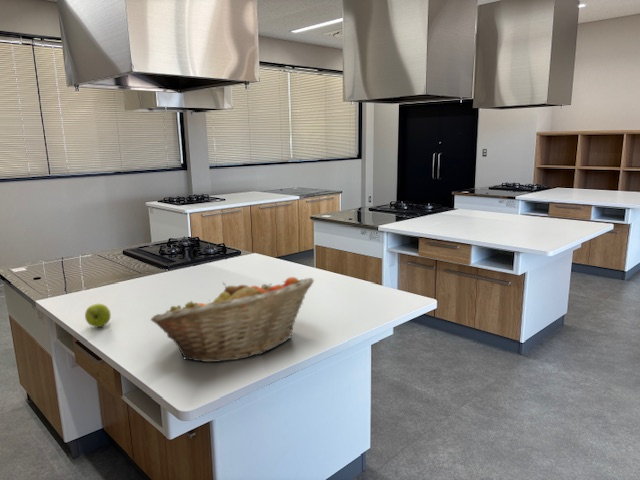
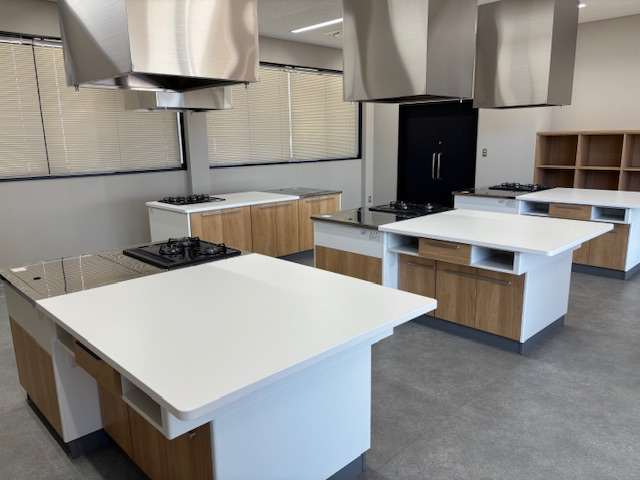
- apple [84,303,112,328]
- fruit basket [150,276,315,363]
